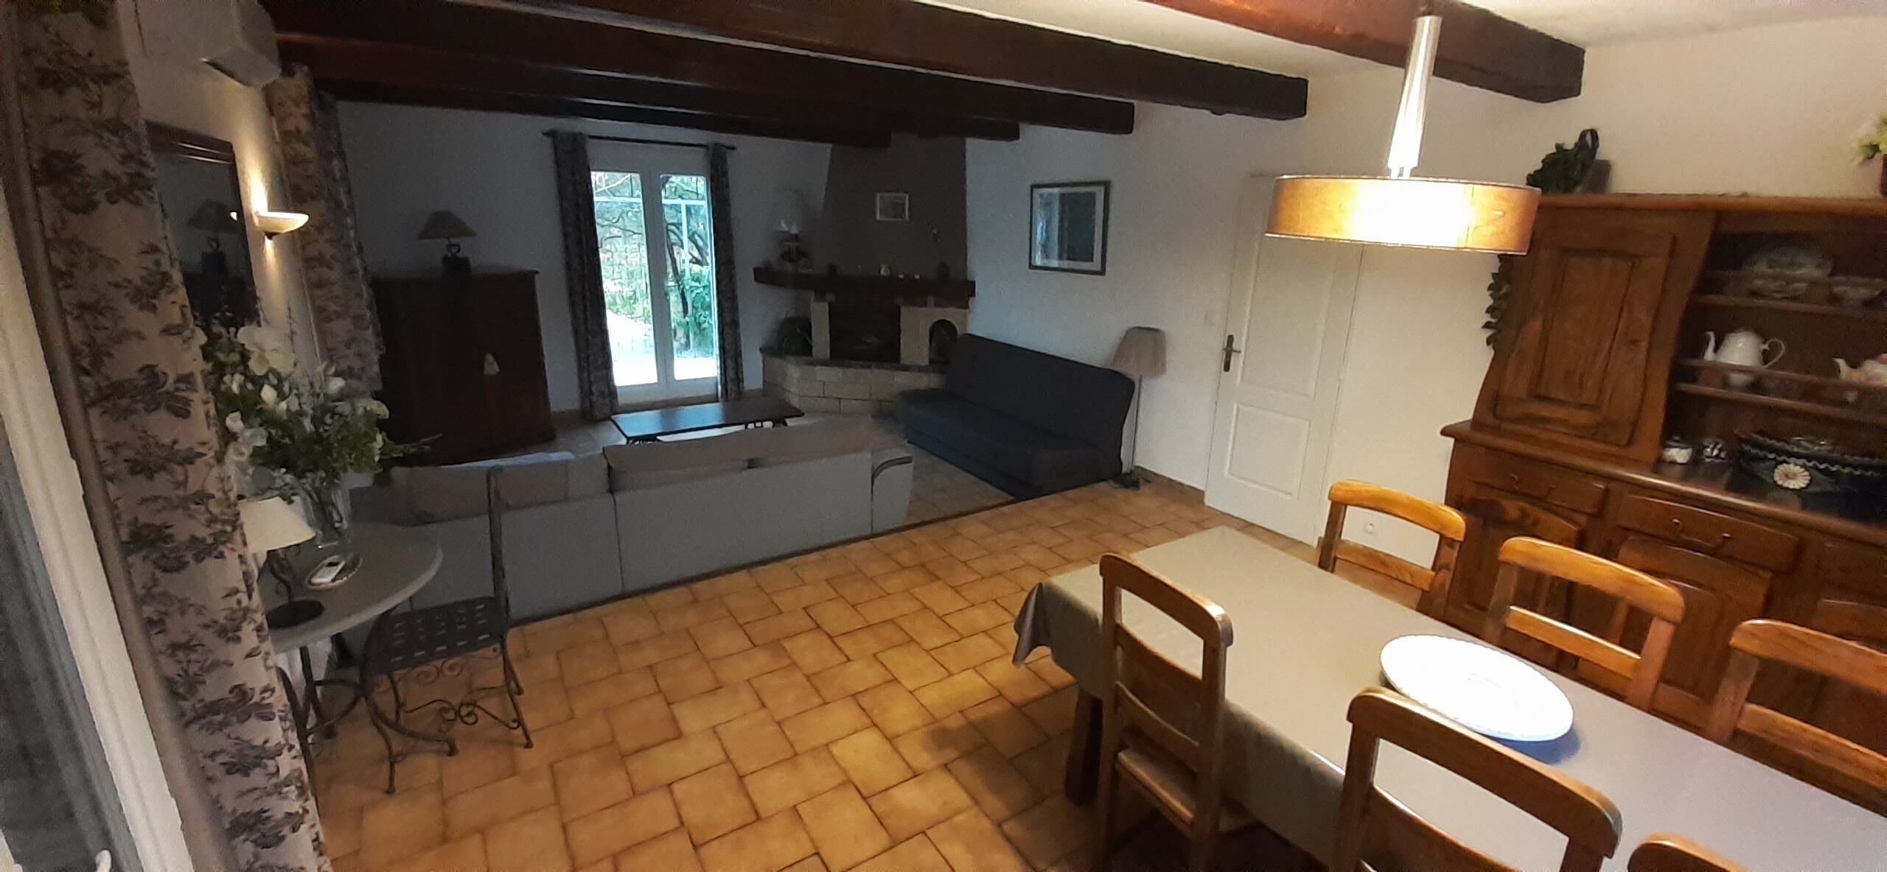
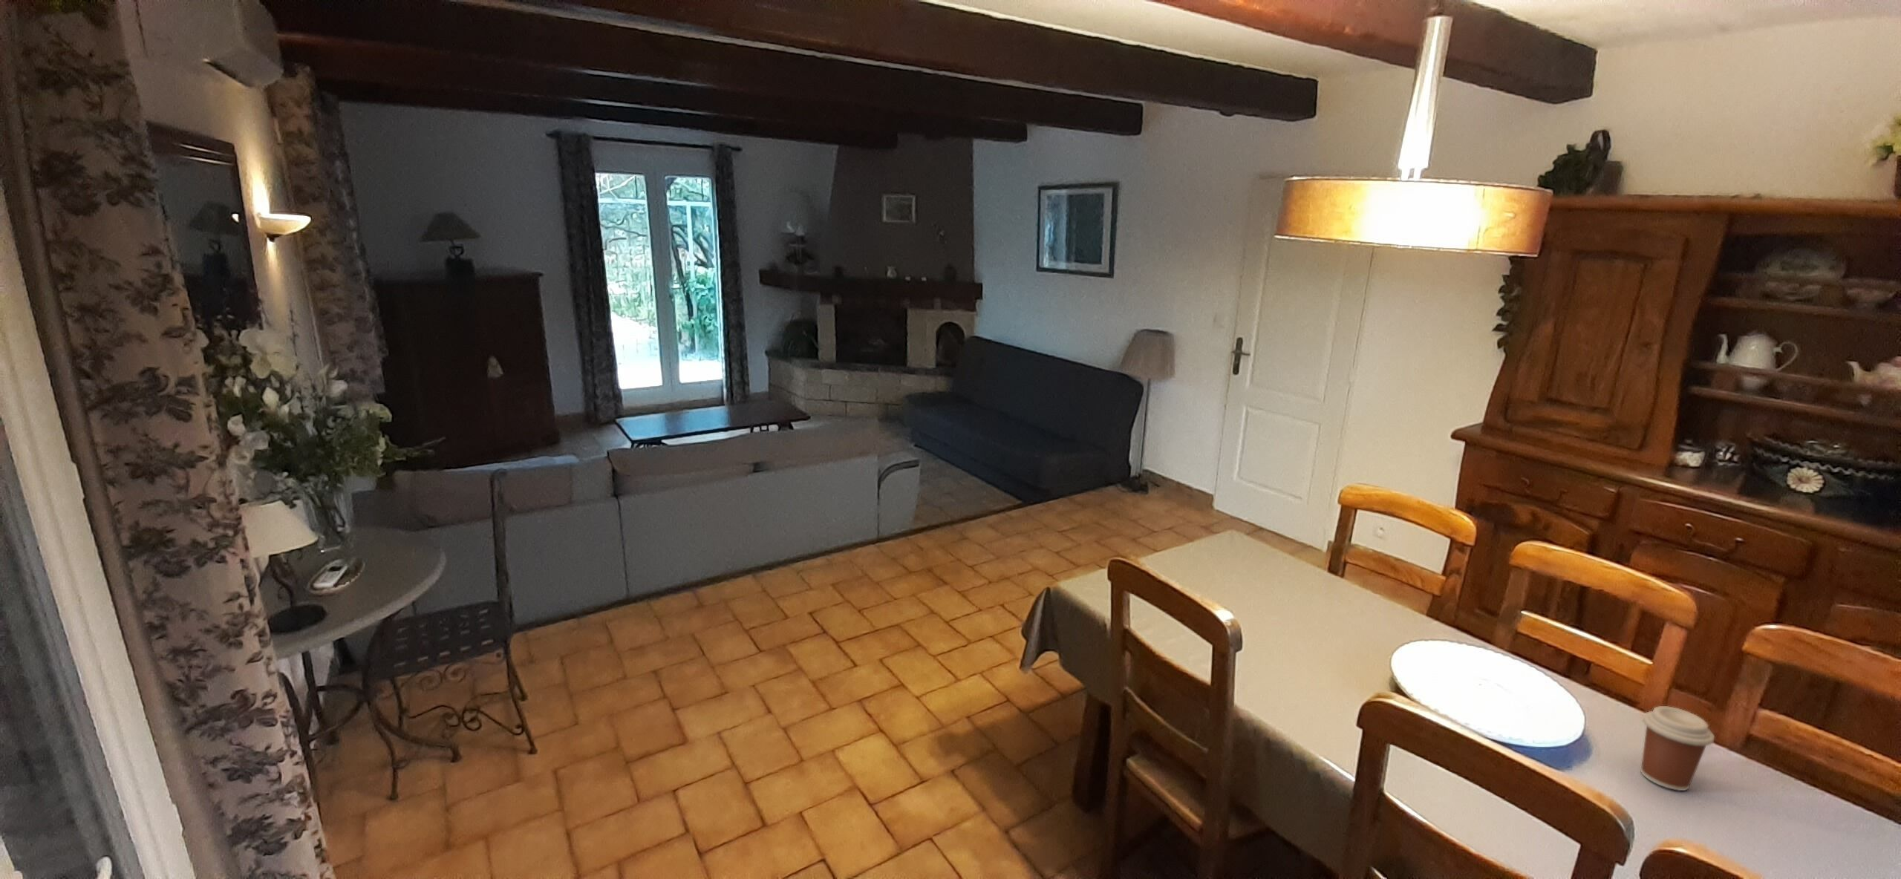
+ coffee cup [1639,706,1716,792]
